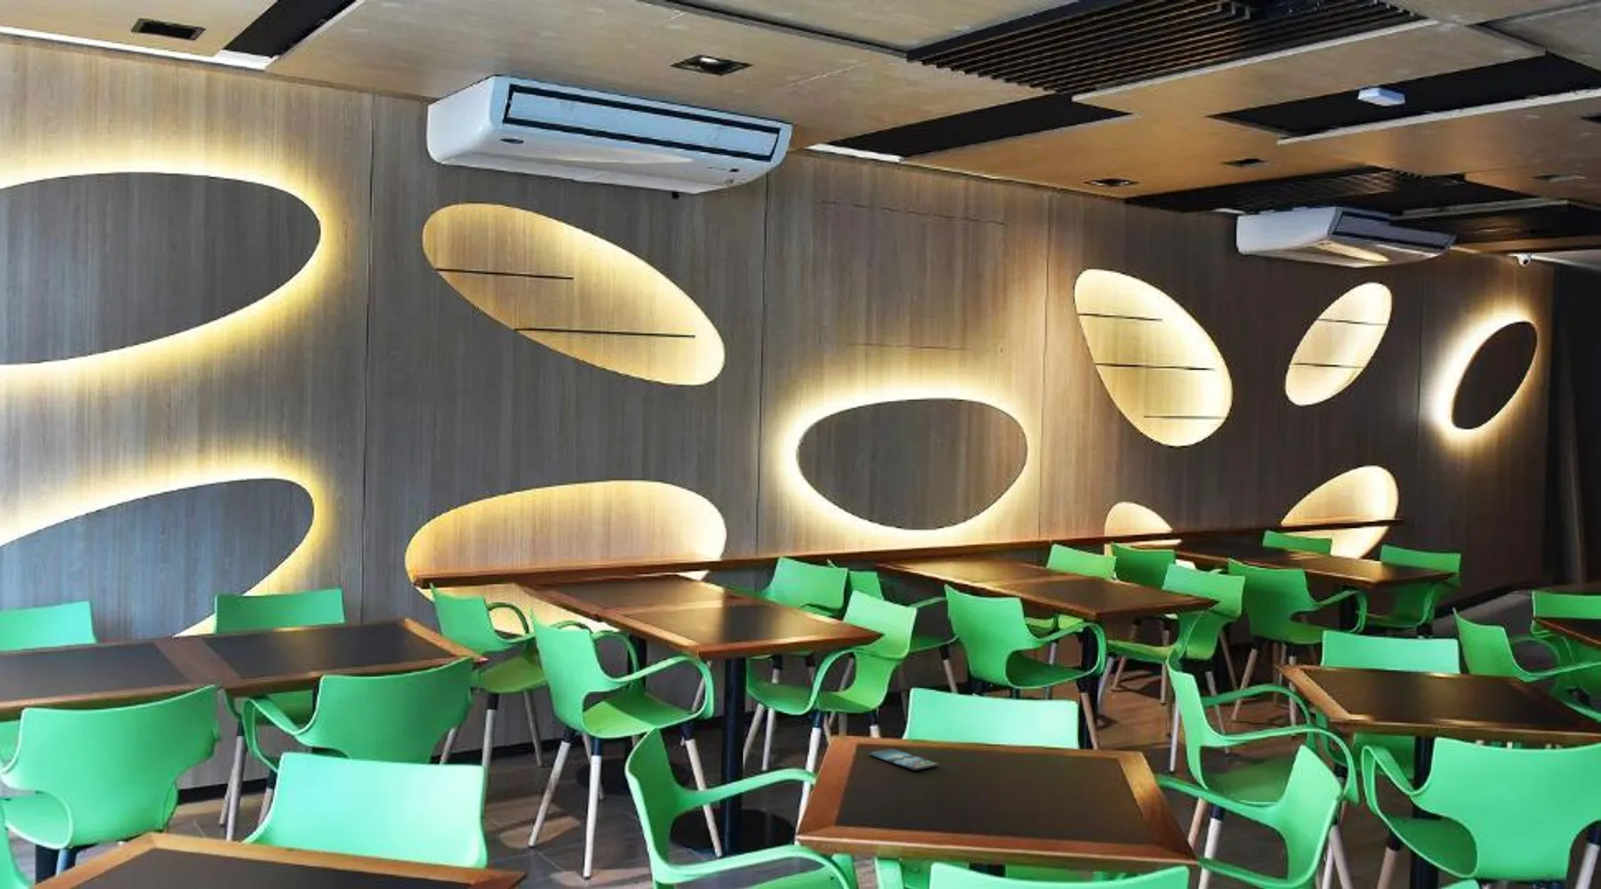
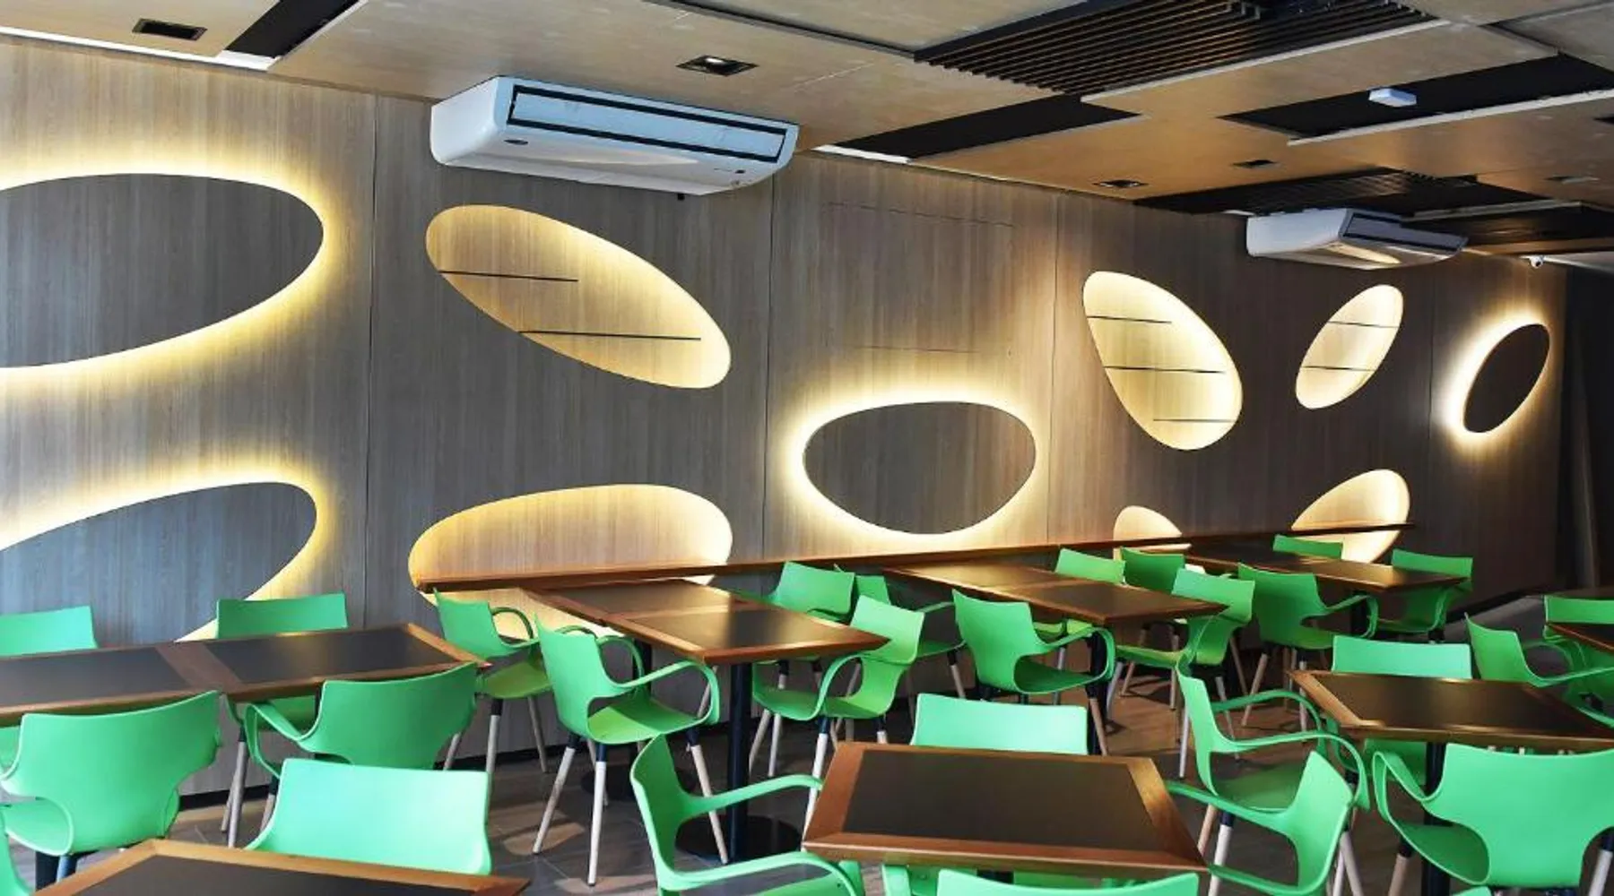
- smartphone [867,748,941,771]
